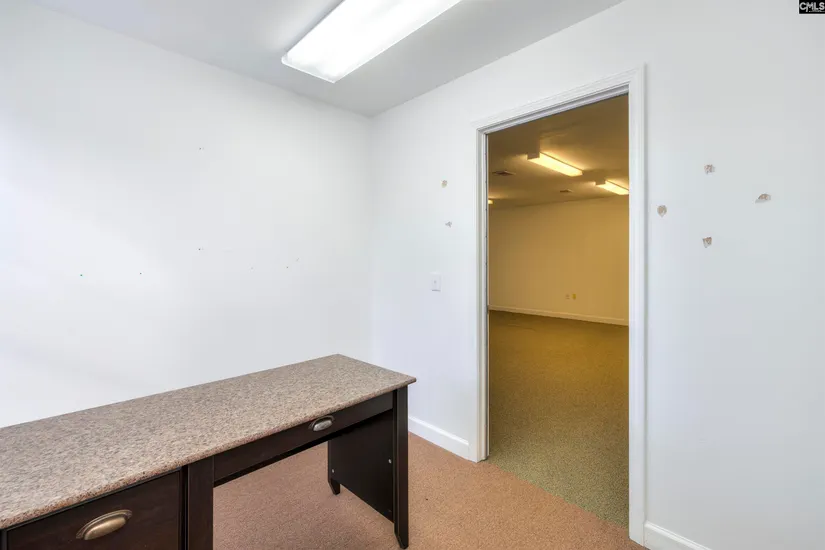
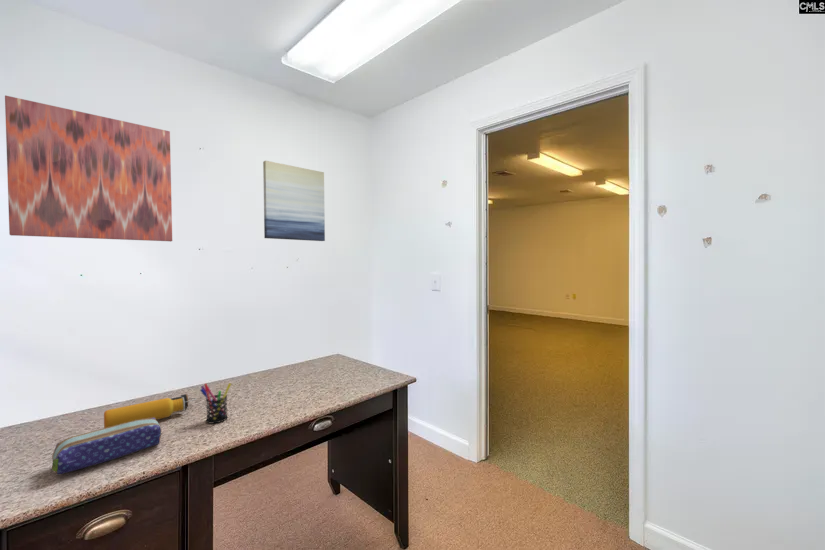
+ wall art [4,95,173,242]
+ wall art [262,160,326,242]
+ pen holder [199,382,232,424]
+ water bottle [103,393,197,429]
+ pencil case [51,418,162,475]
